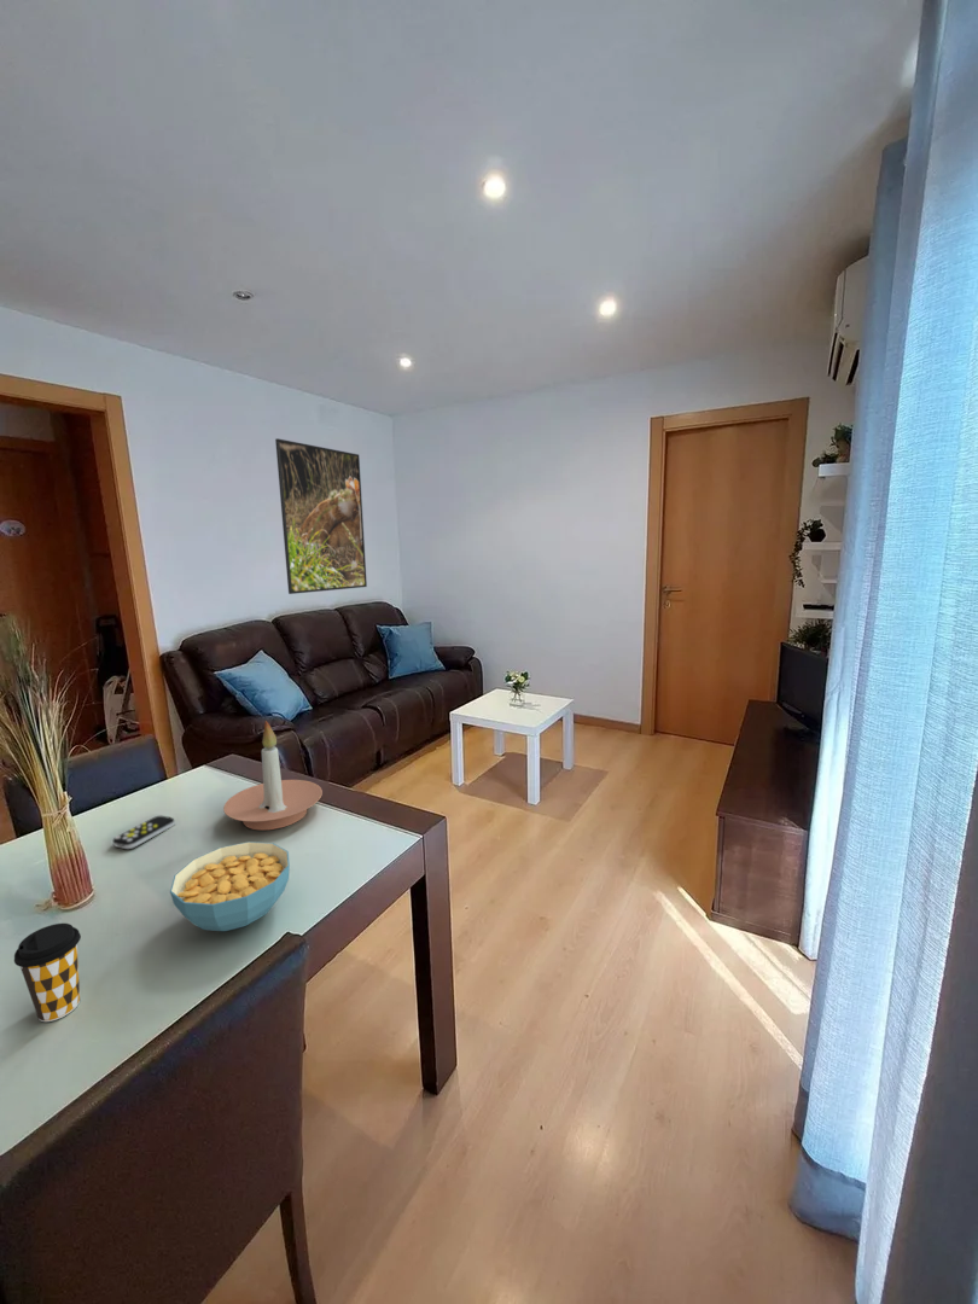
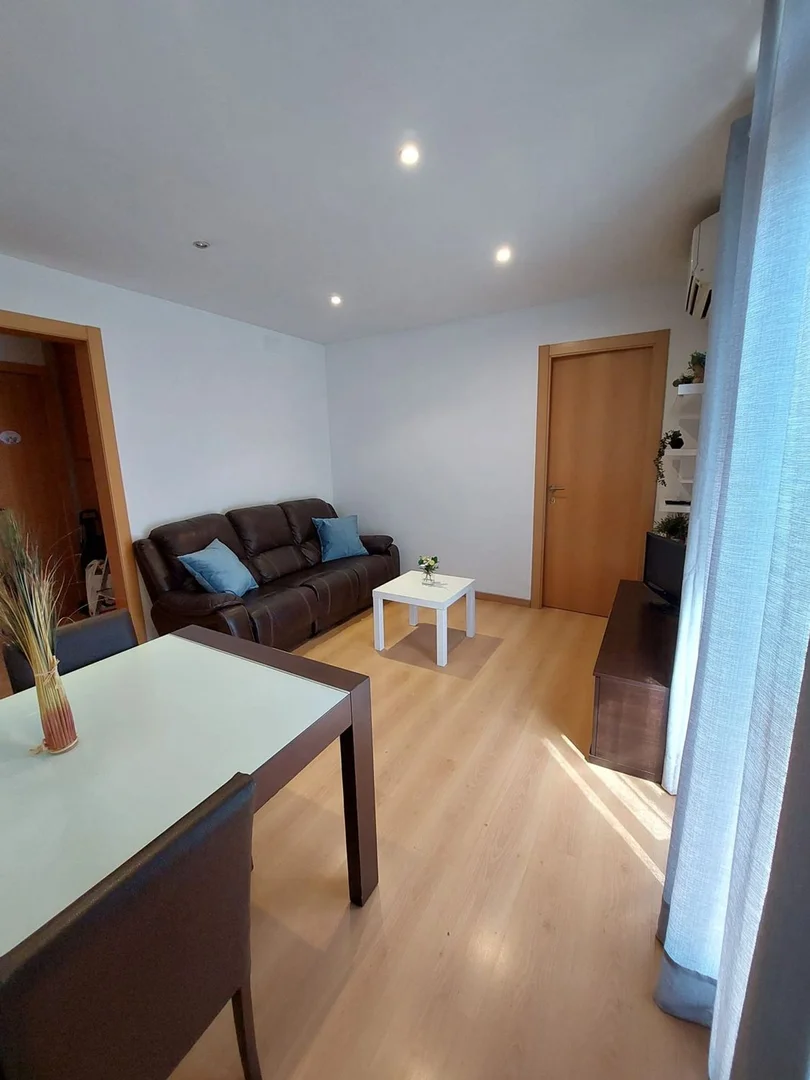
- remote control [111,815,176,850]
- candle holder [222,720,324,831]
- cereal bowl [169,840,291,932]
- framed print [274,437,368,595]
- coffee cup [13,922,82,1023]
